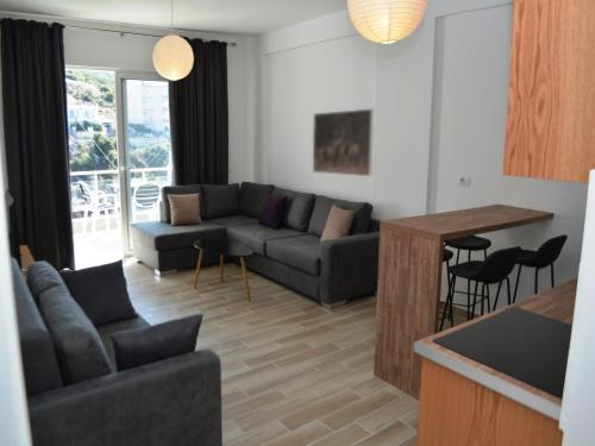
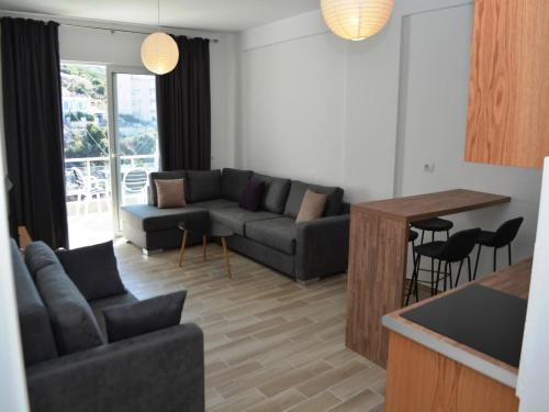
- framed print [312,107,375,177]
